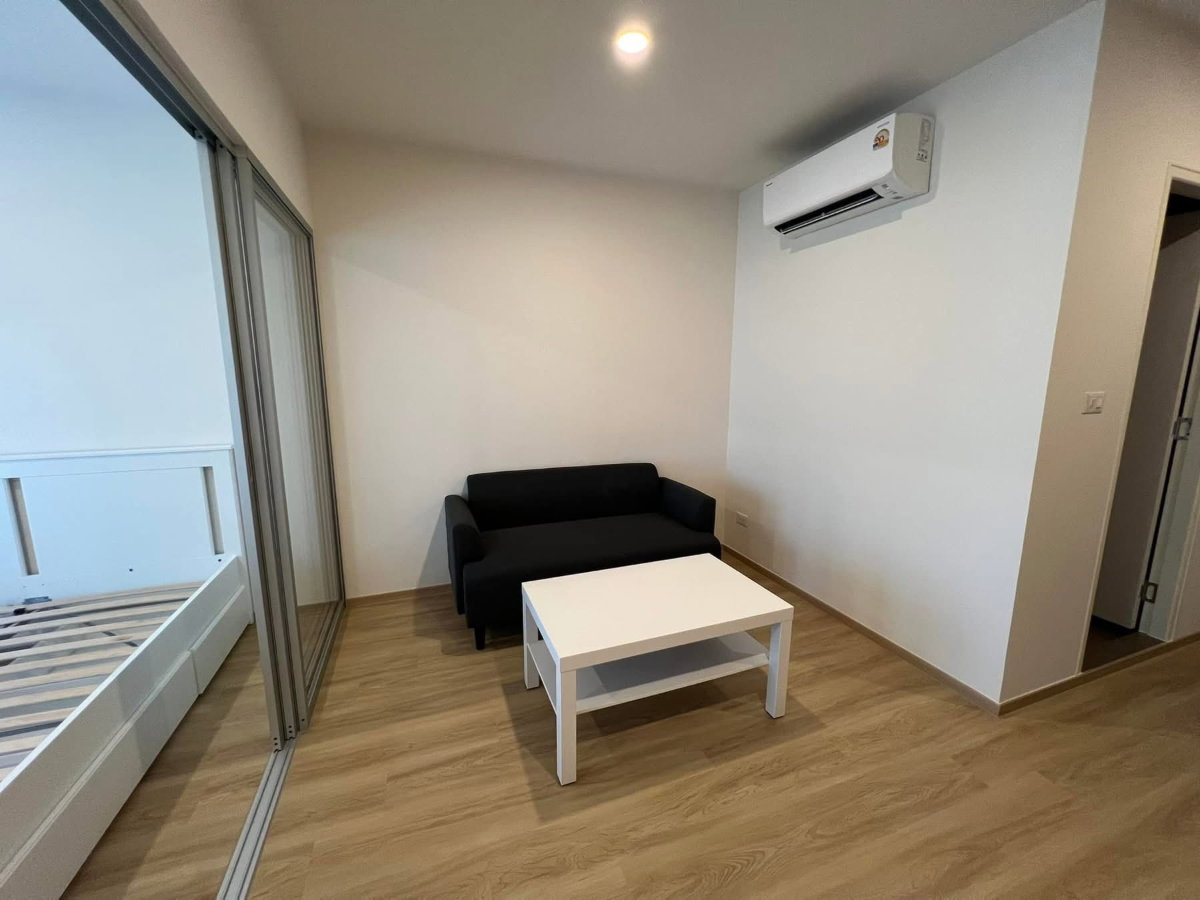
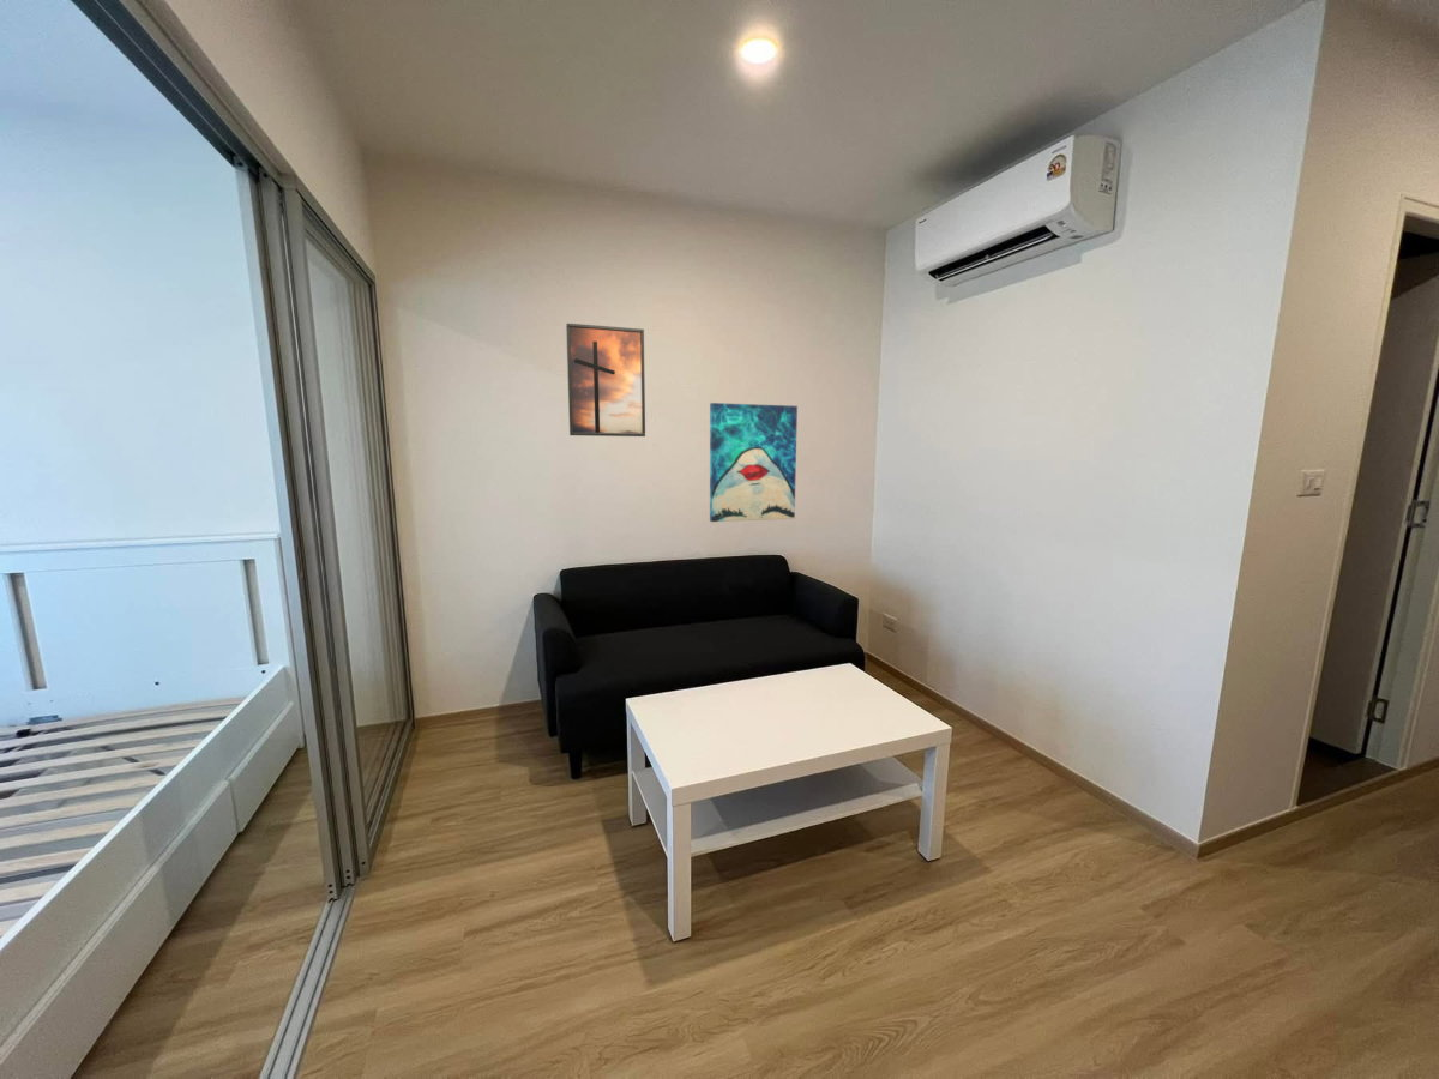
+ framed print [565,323,646,438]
+ wall art [709,402,799,523]
